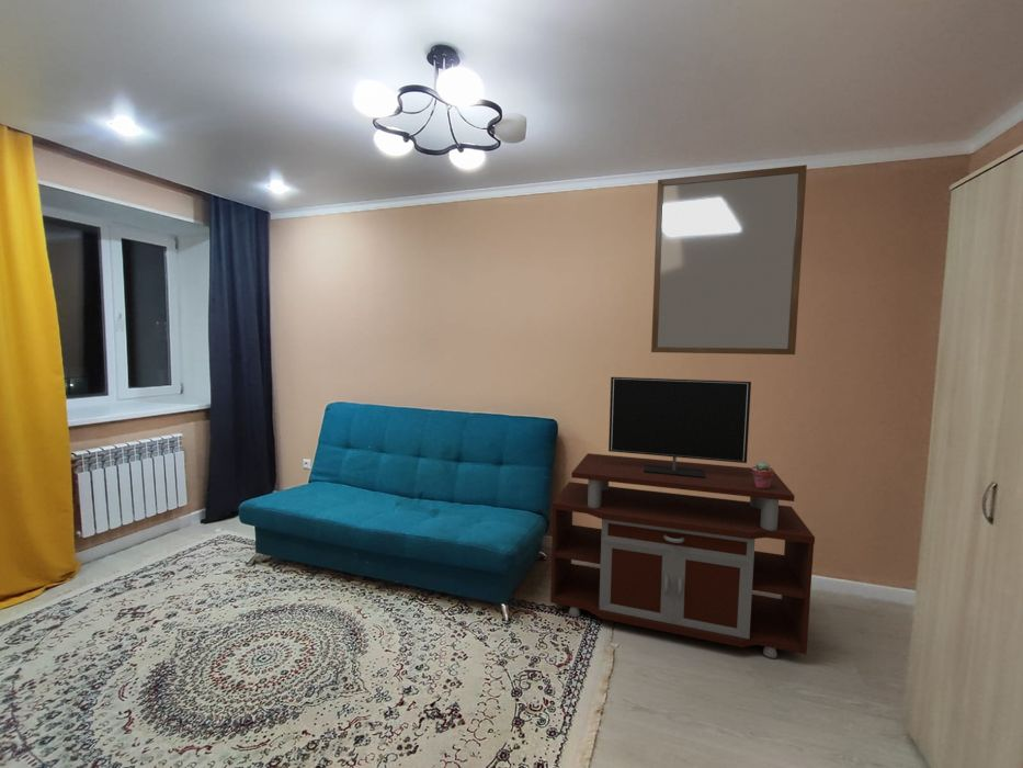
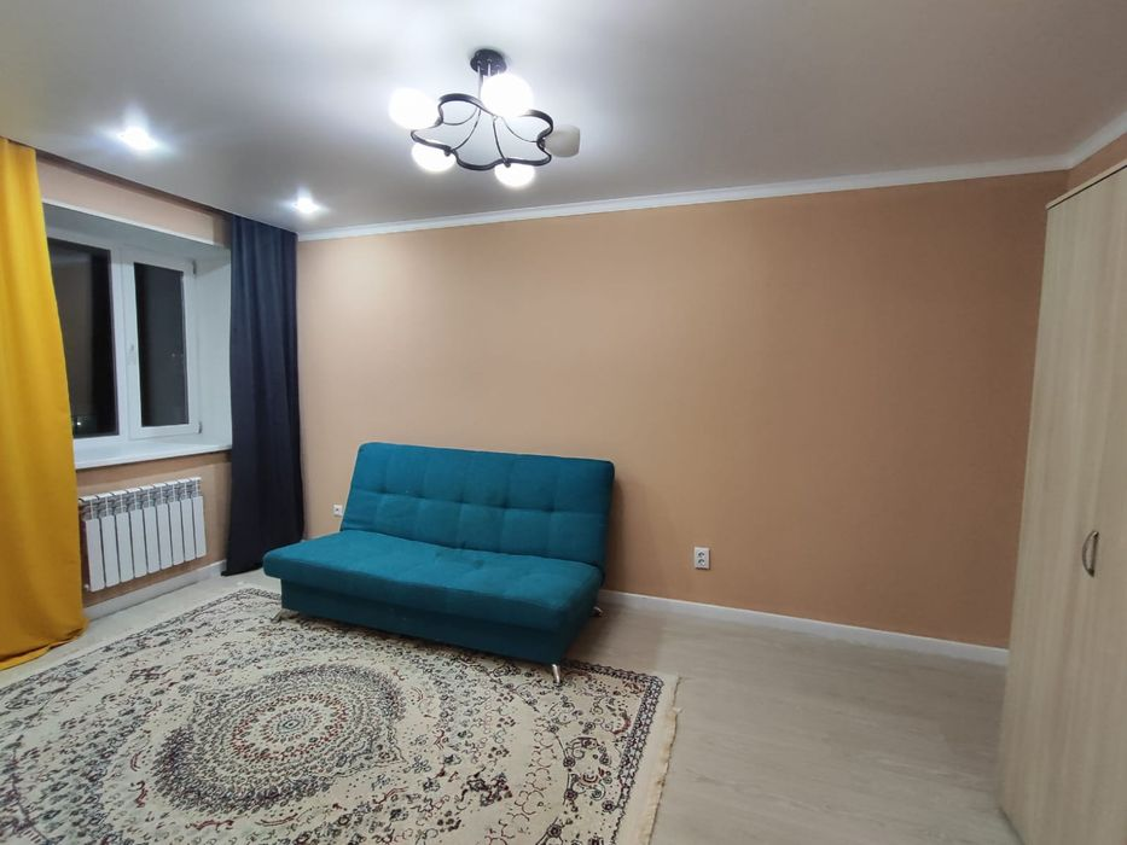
- home mirror [650,163,808,355]
- potted succulent [751,460,775,488]
- tv stand [549,376,816,659]
